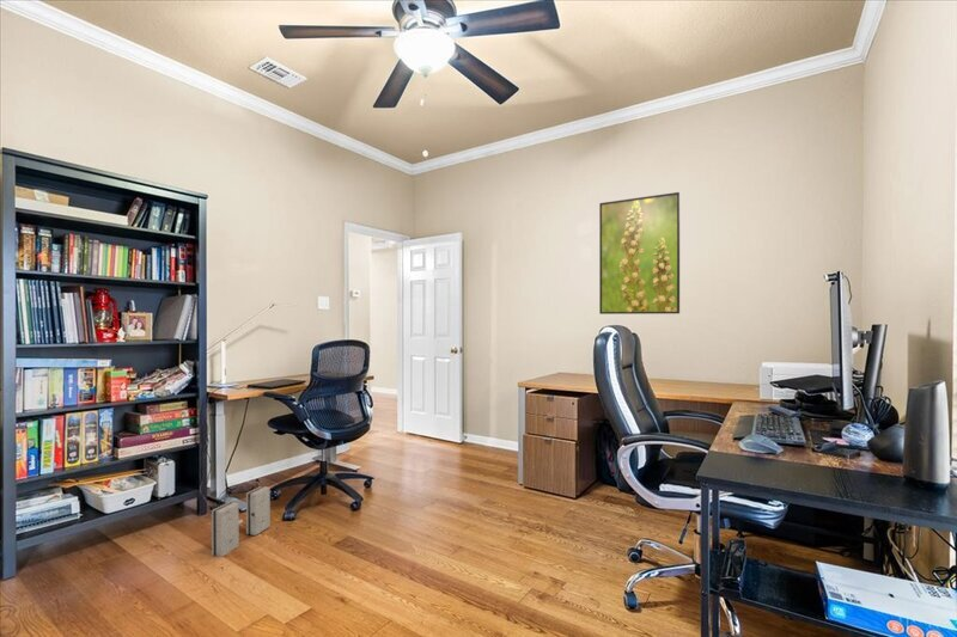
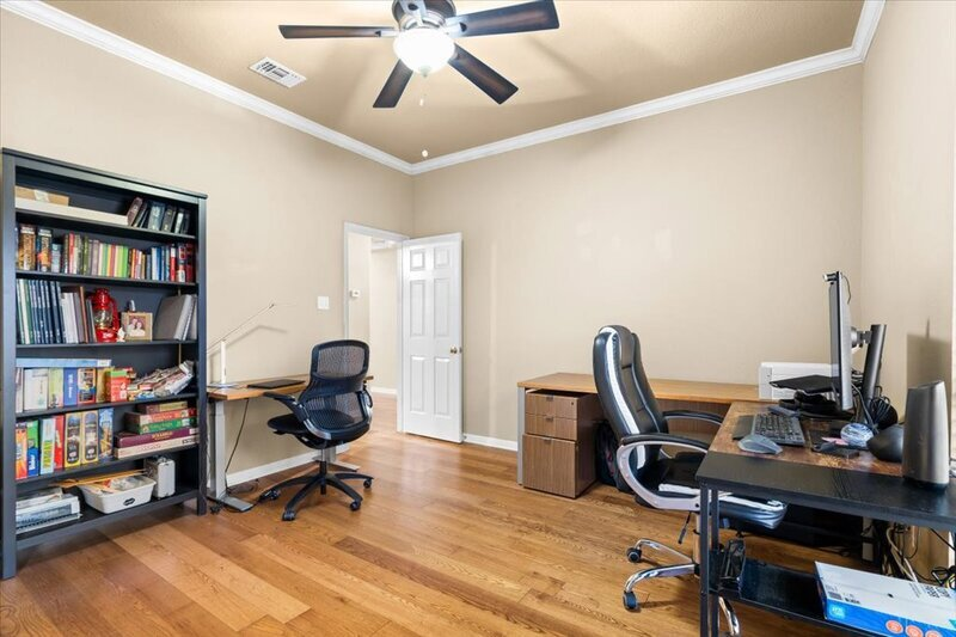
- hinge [211,485,272,558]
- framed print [598,191,681,316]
